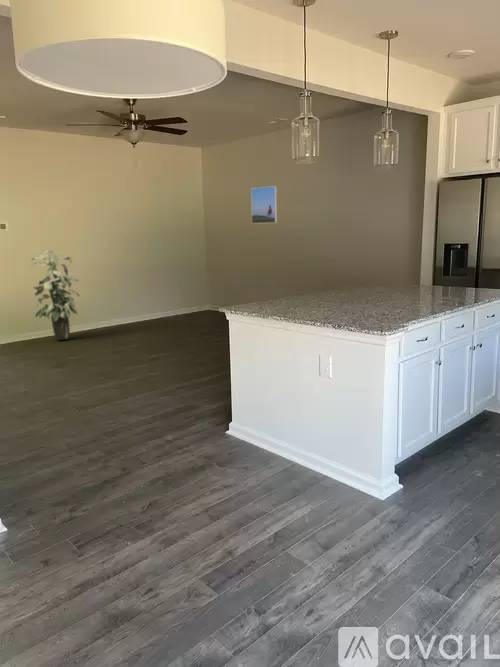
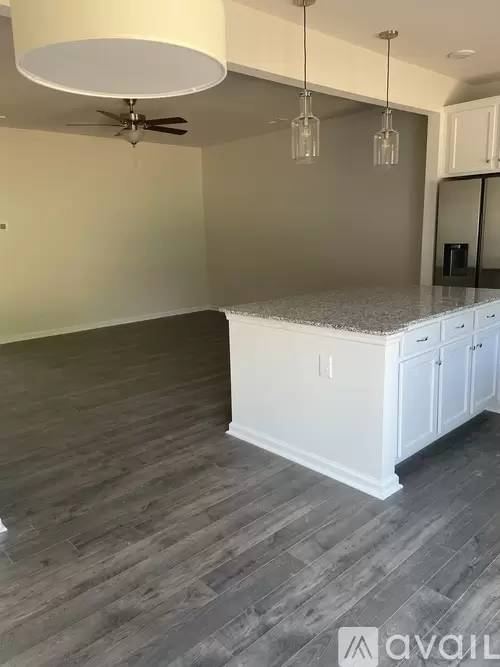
- indoor plant [30,249,81,341]
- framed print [250,185,278,224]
